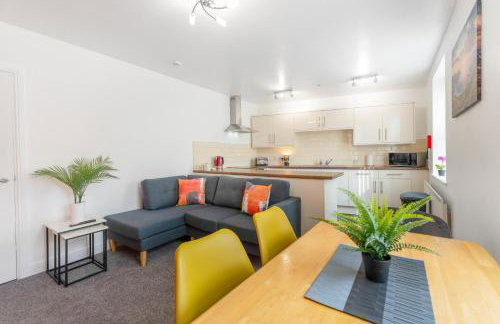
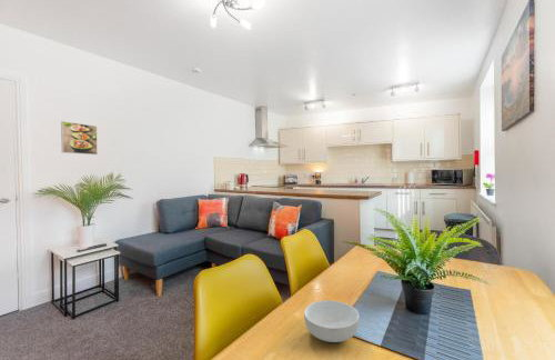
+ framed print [60,120,99,156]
+ cereal bowl [303,299,361,343]
